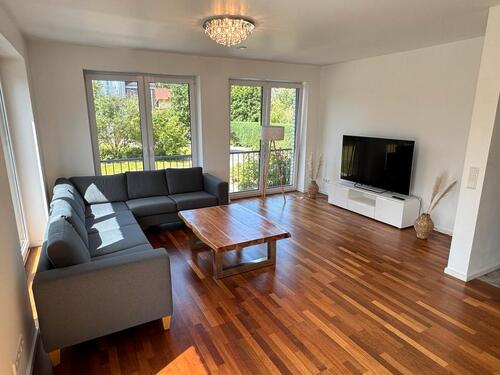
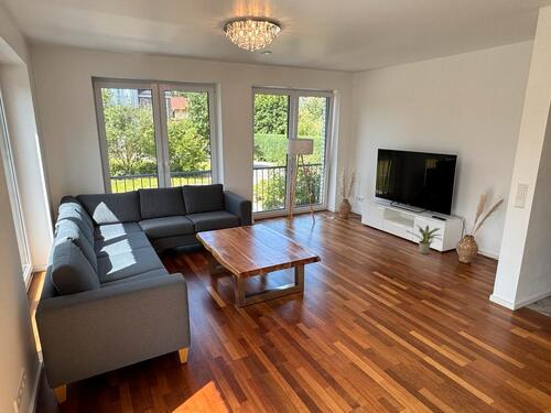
+ potted plant [404,224,444,256]
